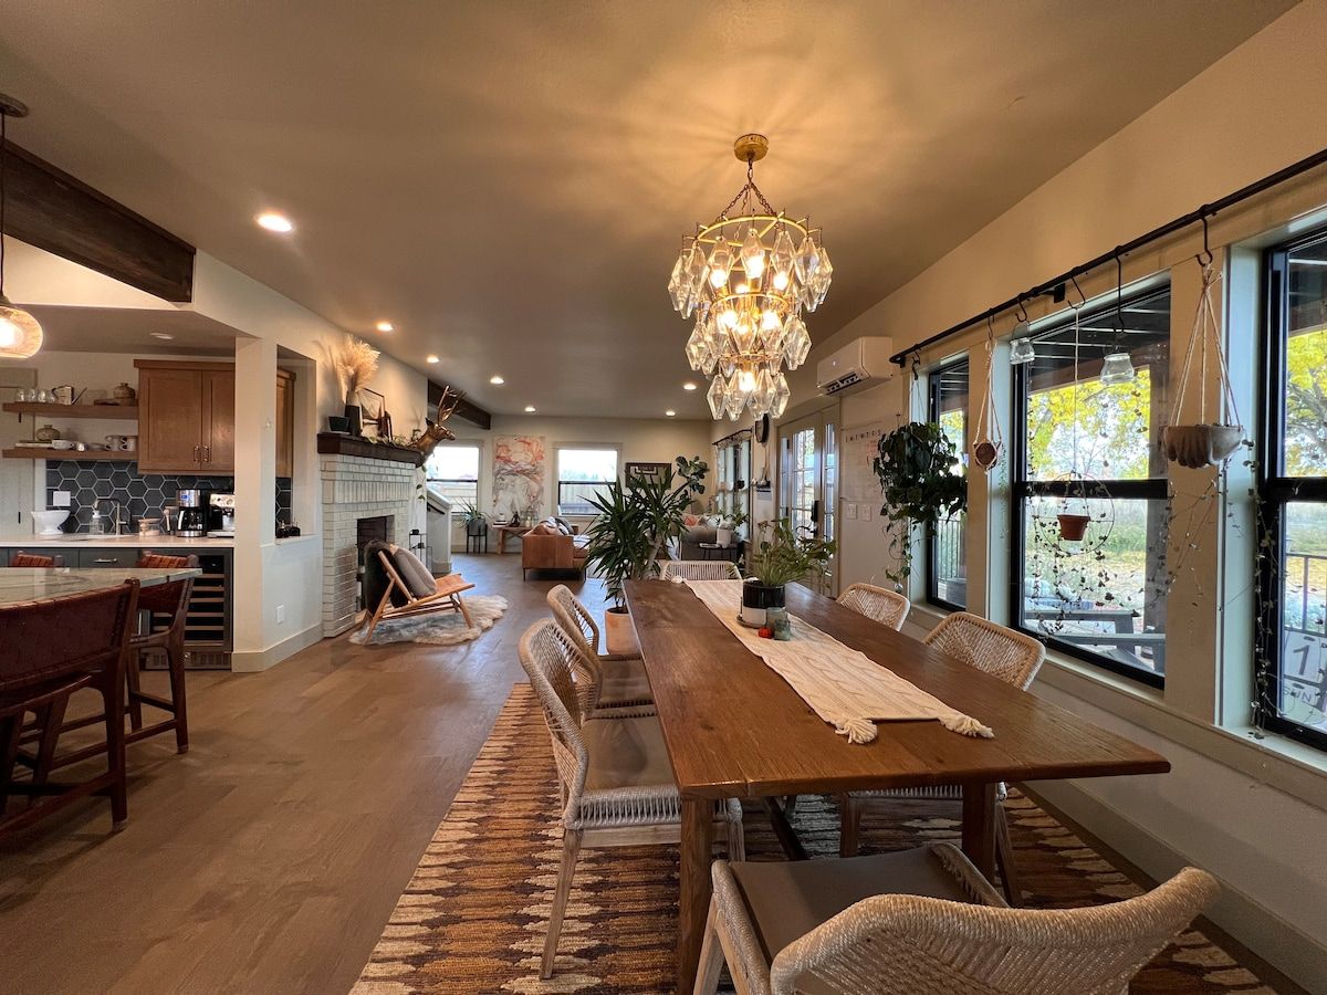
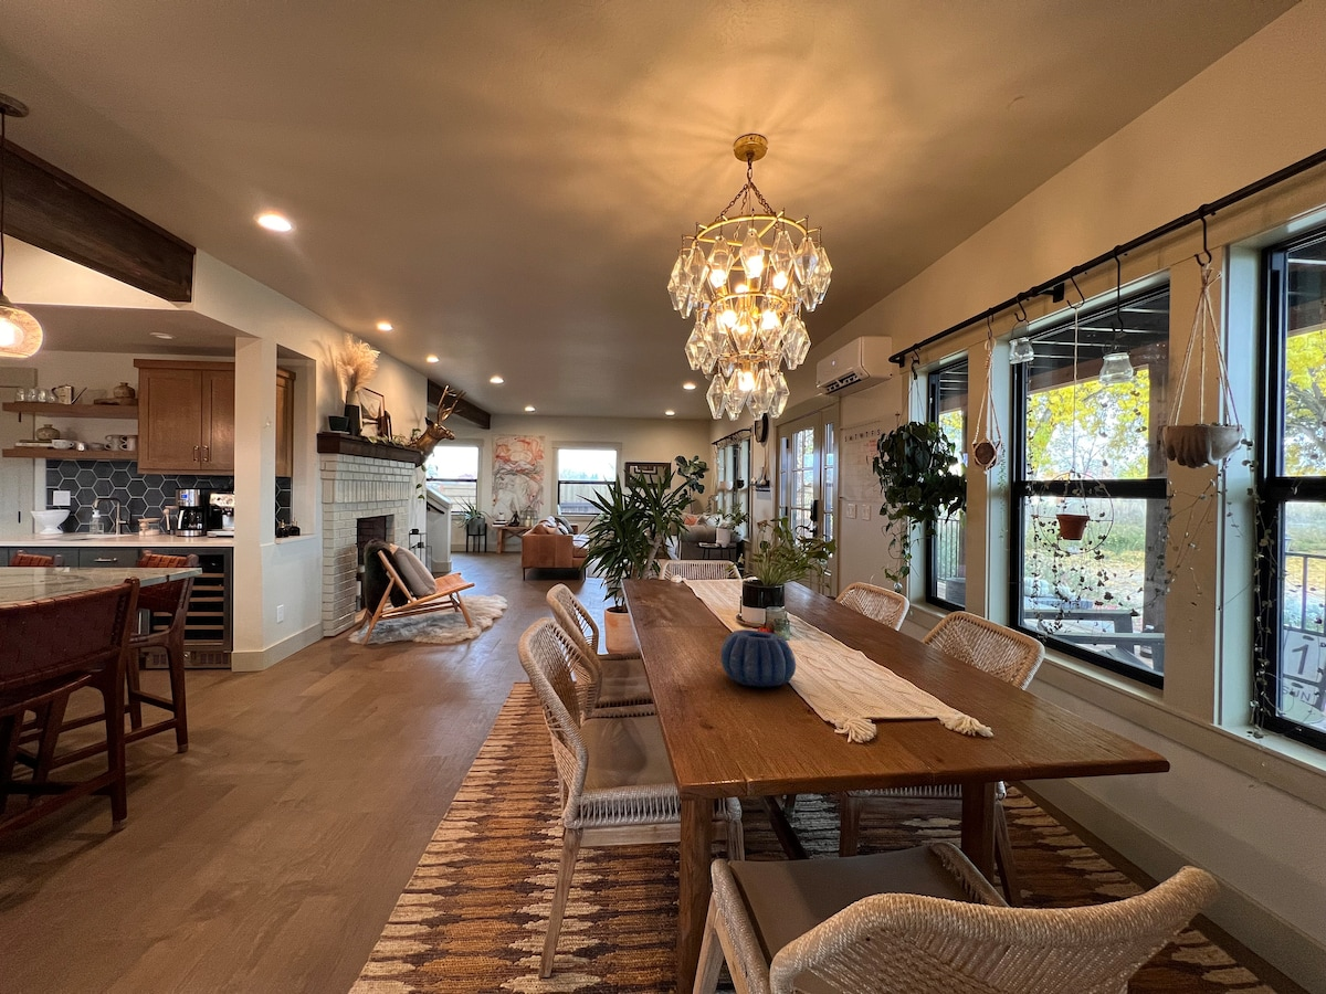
+ decorative bowl [720,628,797,688]
